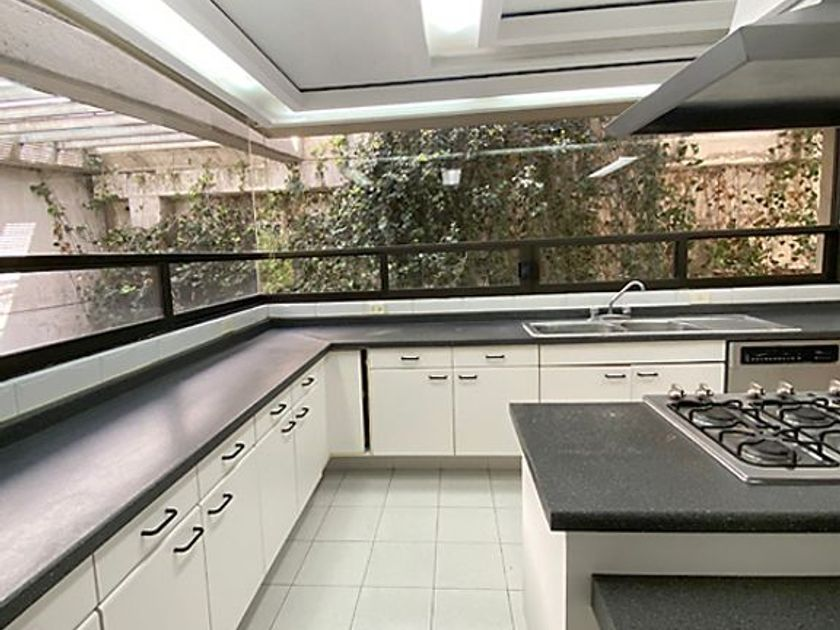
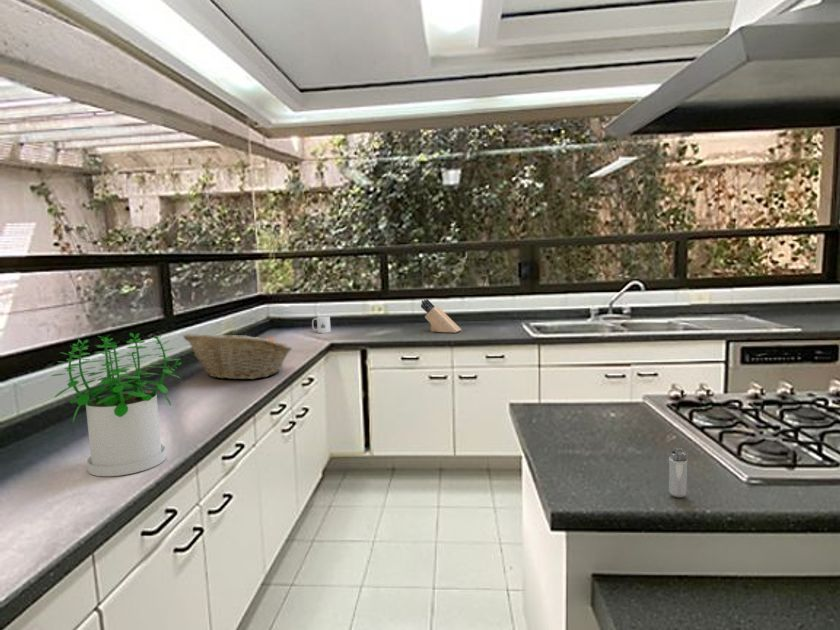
+ potted plant [50,332,183,477]
+ knife block [420,298,462,334]
+ shaker [668,447,689,498]
+ mug [311,315,332,334]
+ fruit basket [182,331,293,380]
